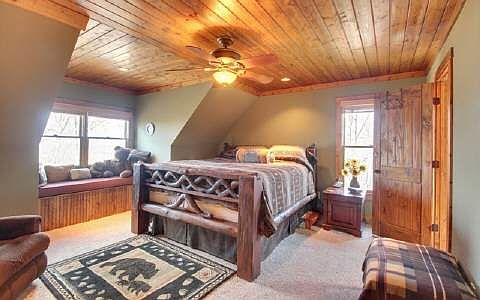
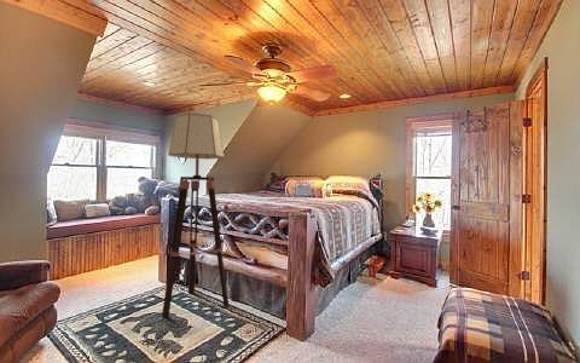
+ floor lamp [161,113,230,318]
